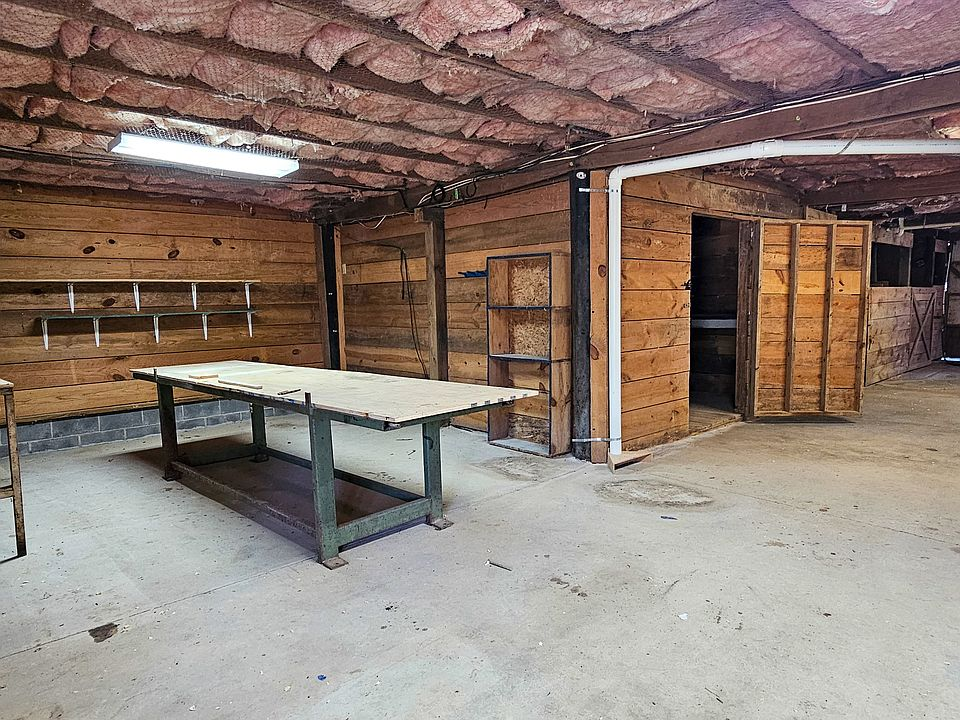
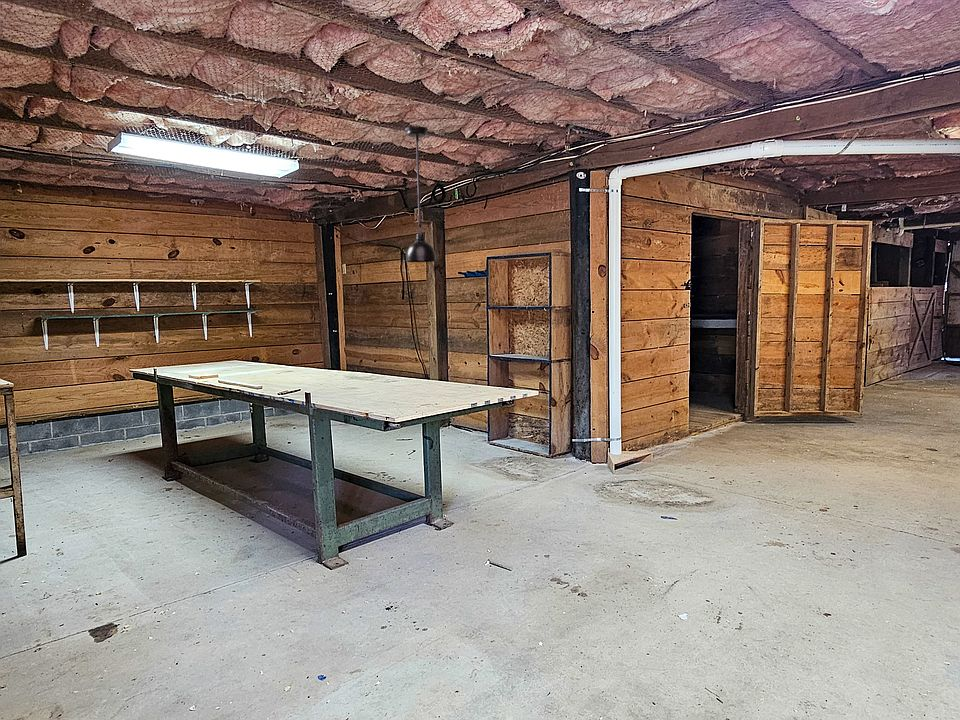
+ light fixture [404,125,437,263]
